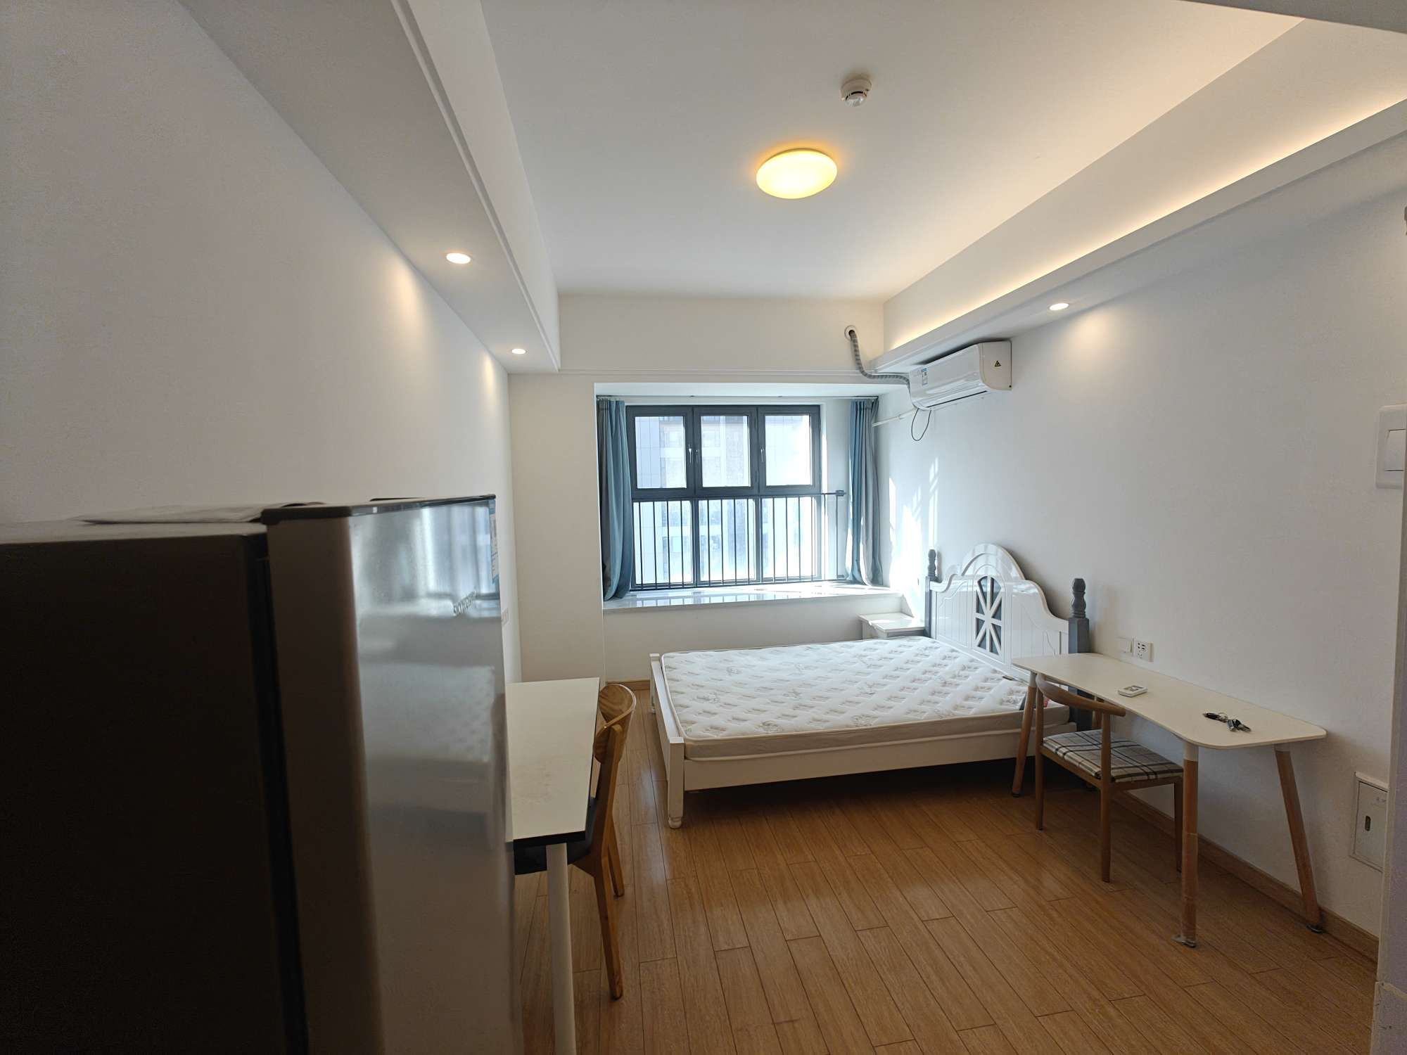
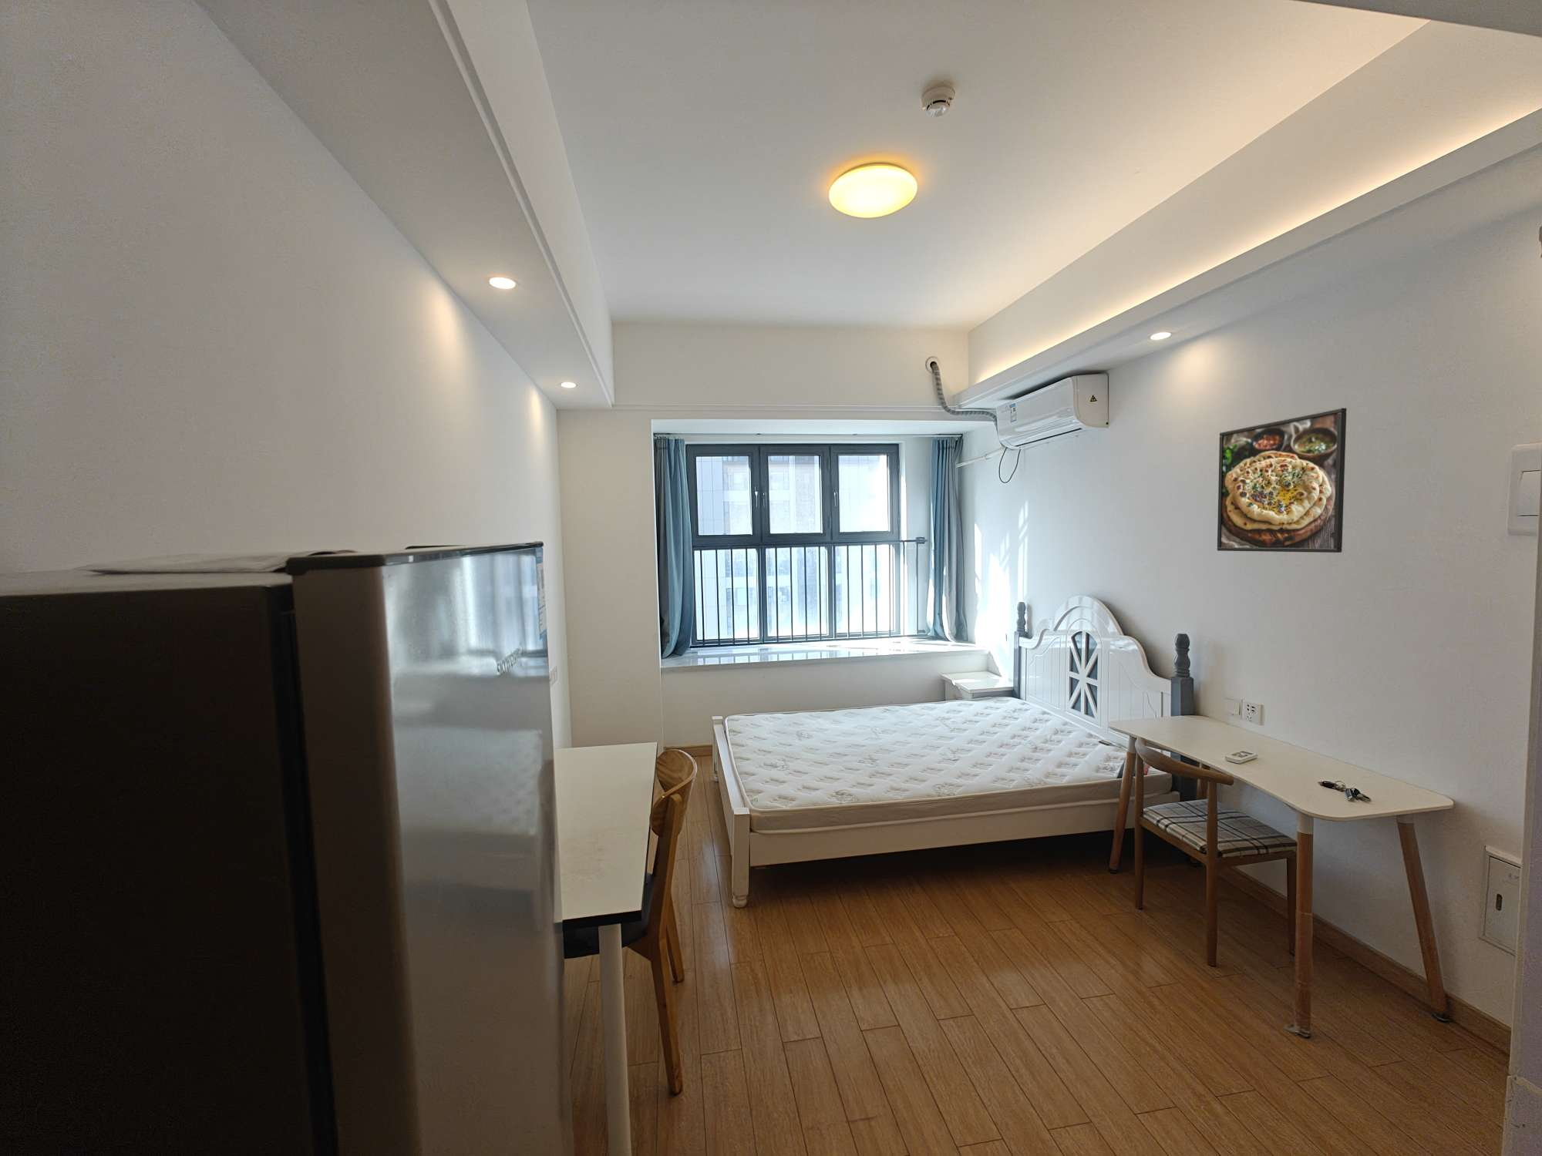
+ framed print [1217,407,1348,554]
